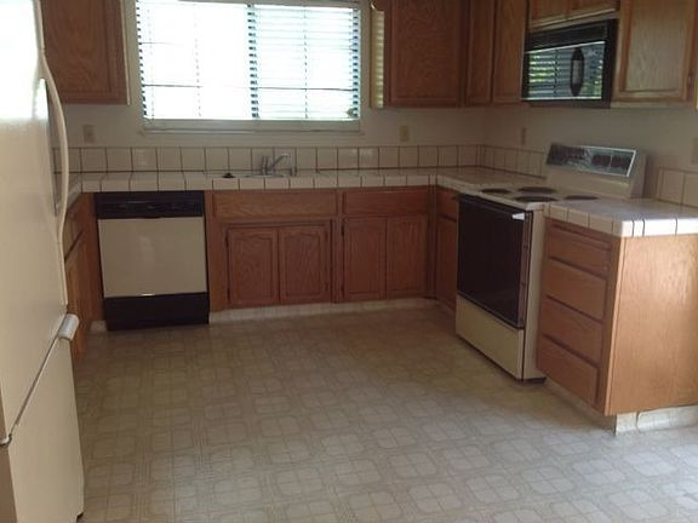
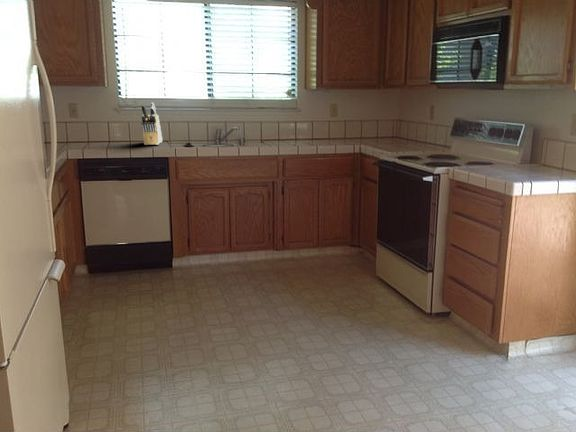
+ knife block [140,102,163,146]
